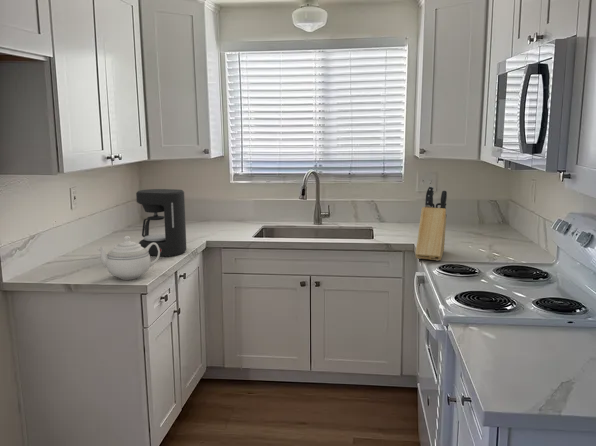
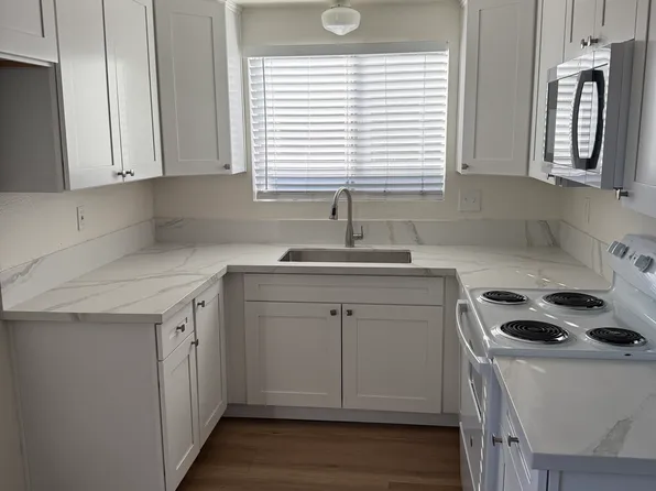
- teapot [97,235,160,281]
- knife block [415,185,448,262]
- coffee maker [135,188,188,257]
